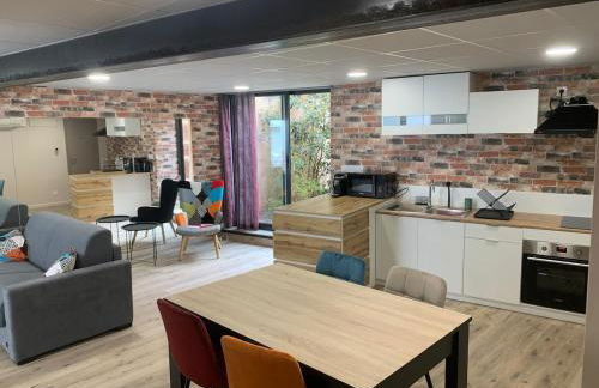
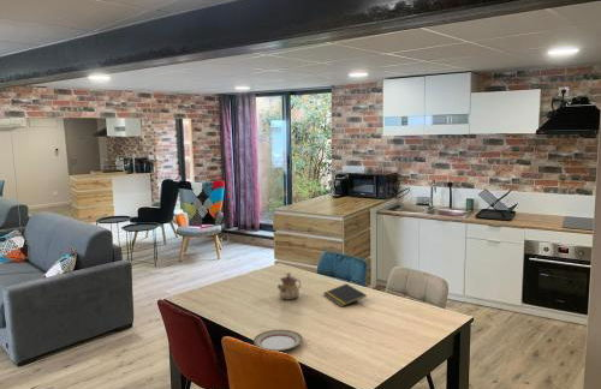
+ plate [252,329,304,352]
+ teapot [276,271,302,301]
+ notepad [323,282,368,307]
